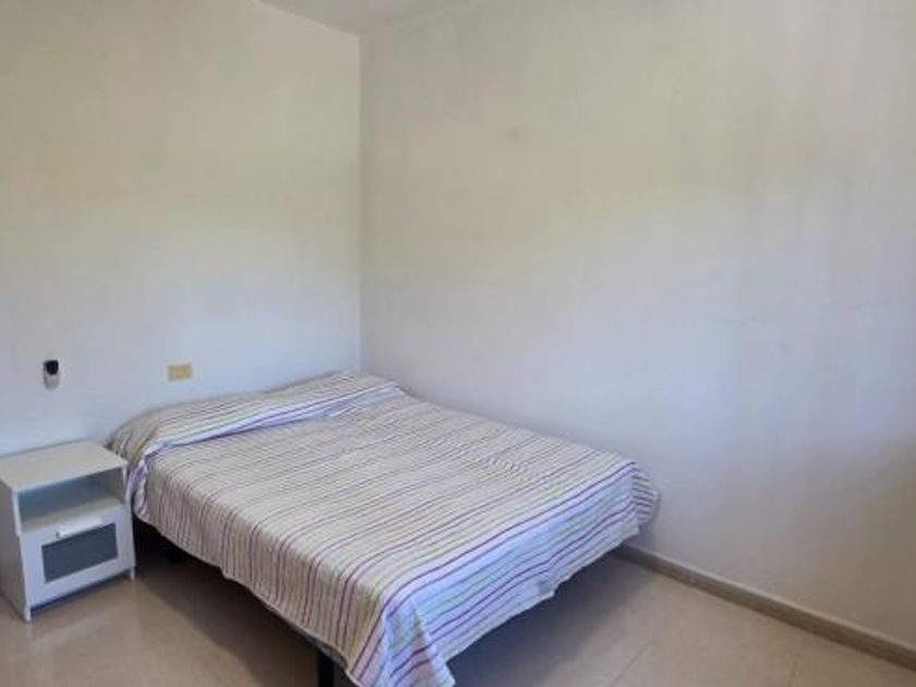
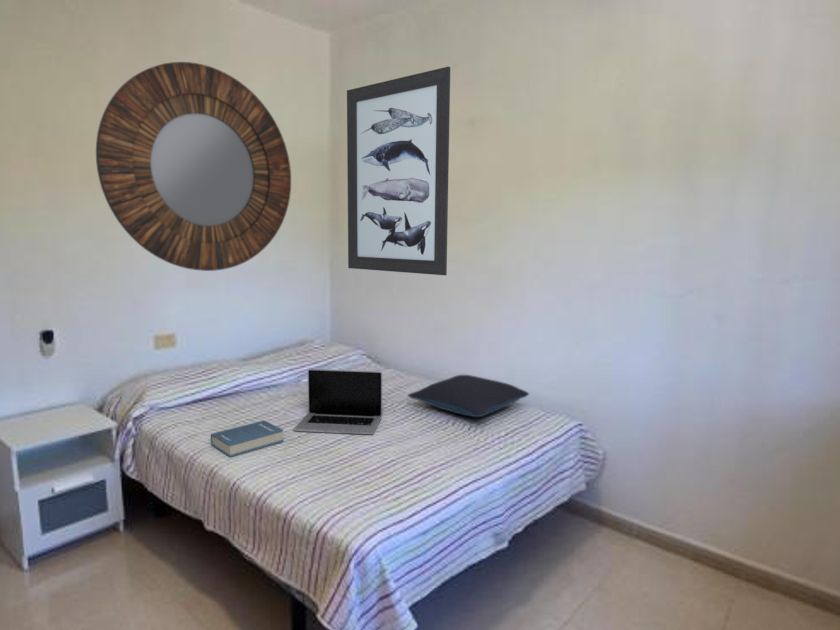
+ book [210,420,284,458]
+ wall art [346,66,451,276]
+ laptop [293,368,383,435]
+ pillow [406,374,530,418]
+ home mirror [95,61,292,272]
